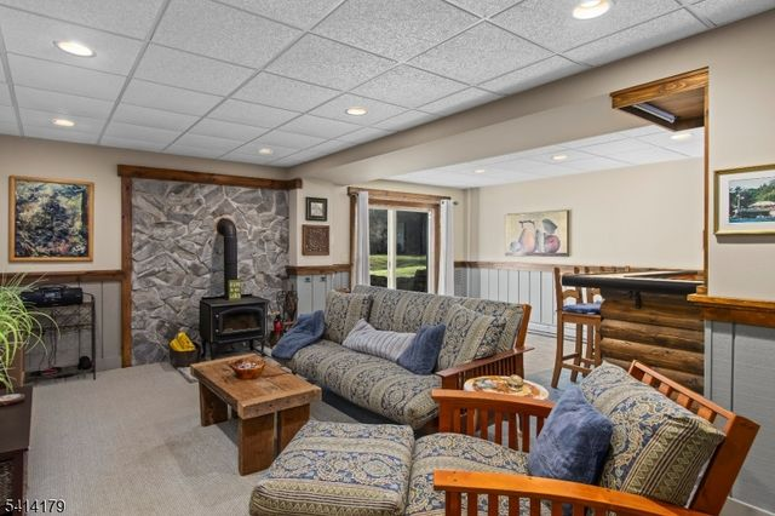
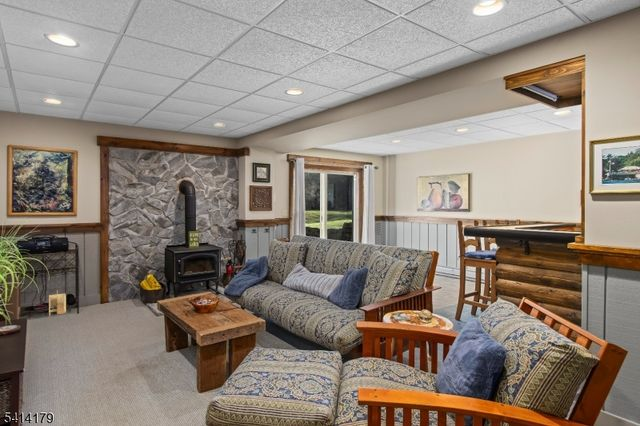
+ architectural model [48,290,67,317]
